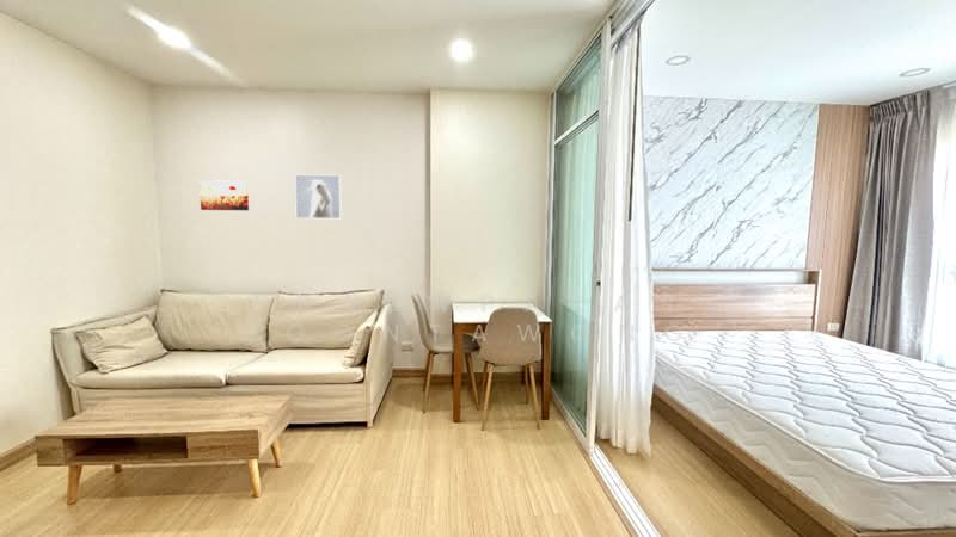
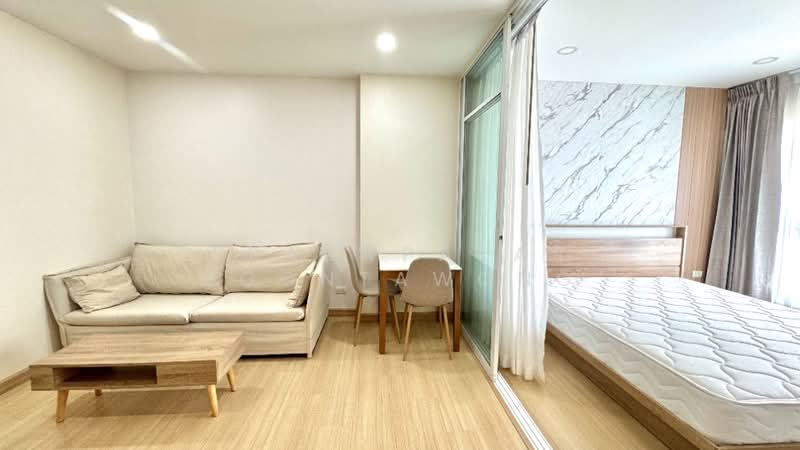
- wall art [198,179,250,211]
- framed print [294,173,343,220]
